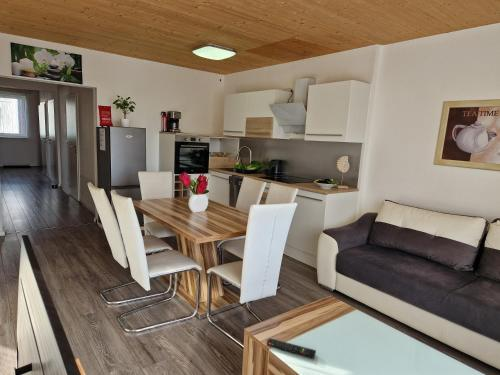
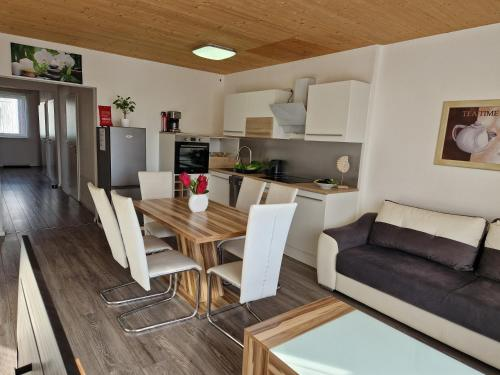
- remote control [266,337,317,359]
